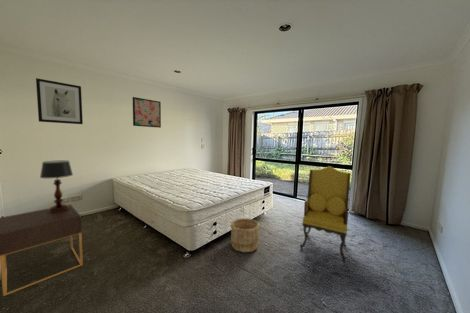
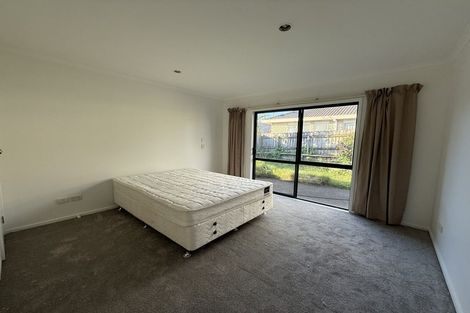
- wall art [35,77,84,125]
- table lamp [39,159,74,212]
- nightstand [0,203,84,297]
- wooden bucket [229,217,261,253]
- wall art [132,96,162,129]
- armchair [299,165,352,262]
